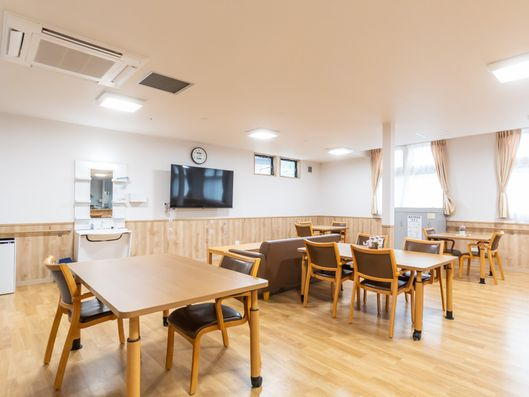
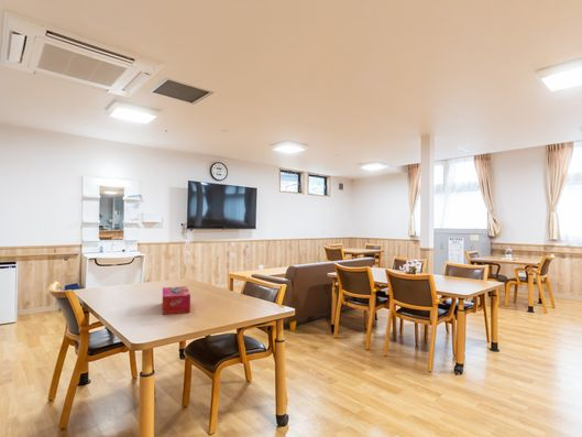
+ tissue box [162,285,191,316]
